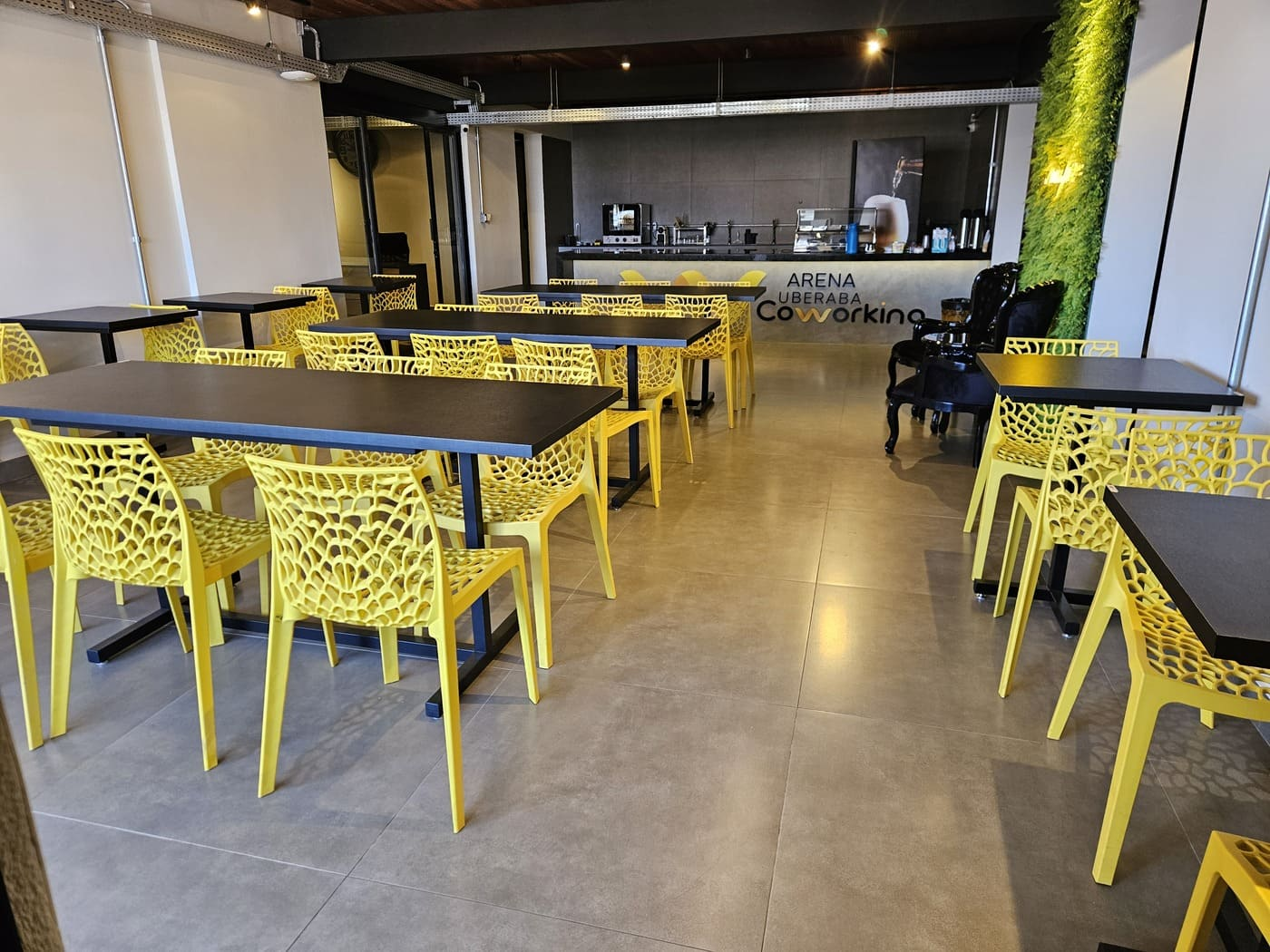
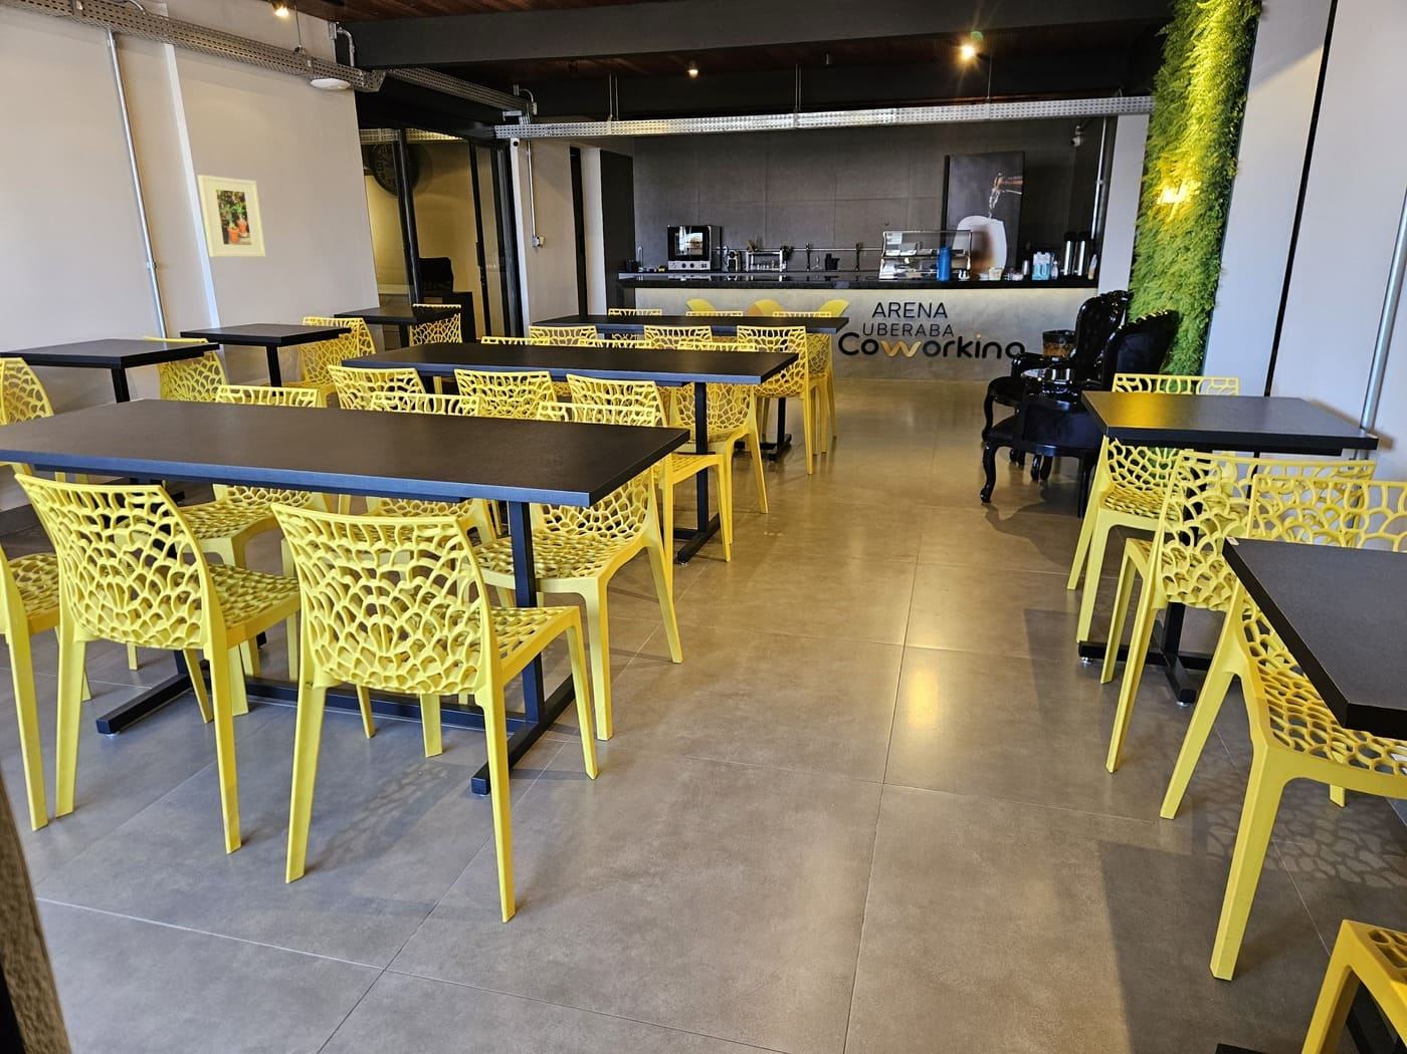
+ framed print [197,174,267,258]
